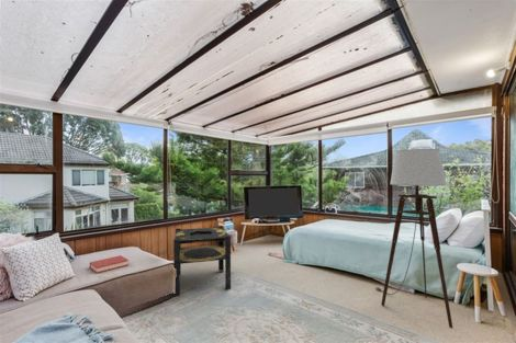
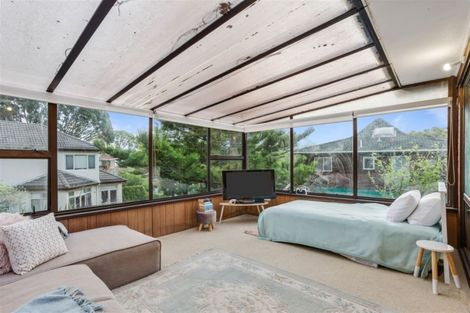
- side table [172,225,232,297]
- floor lamp [373,148,453,330]
- hardback book [89,254,130,274]
